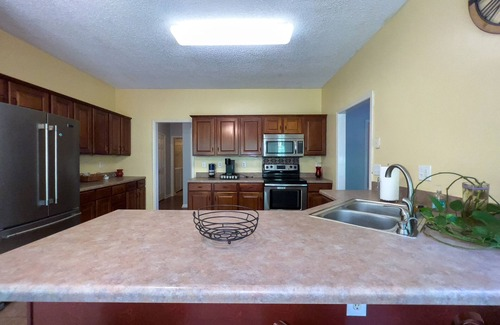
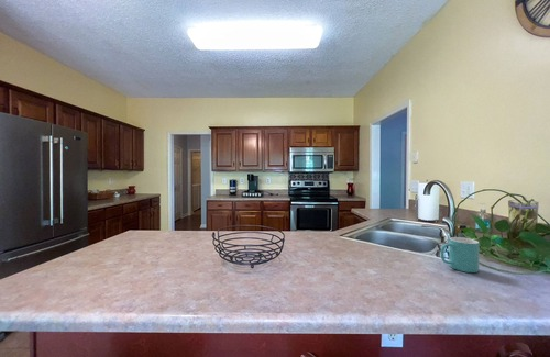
+ mug [440,236,481,274]
